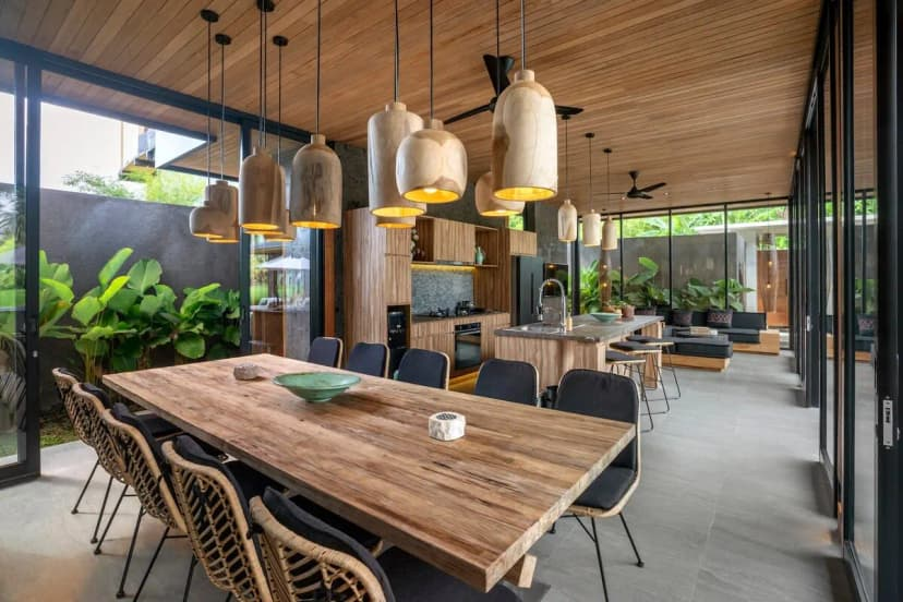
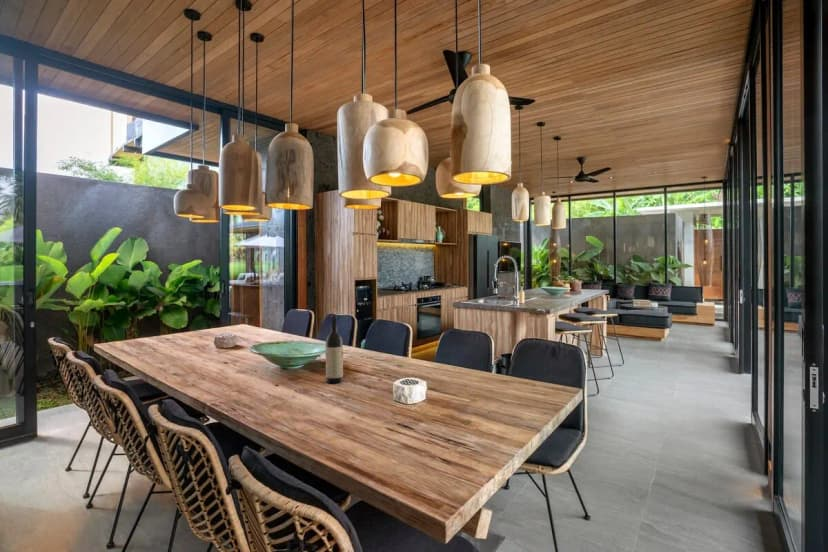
+ wine bottle [325,314,344,384]
